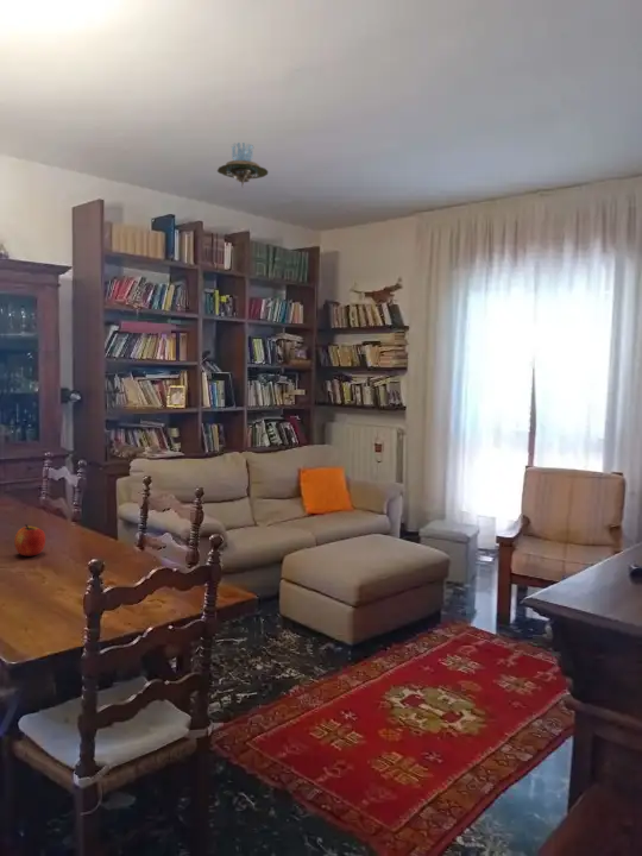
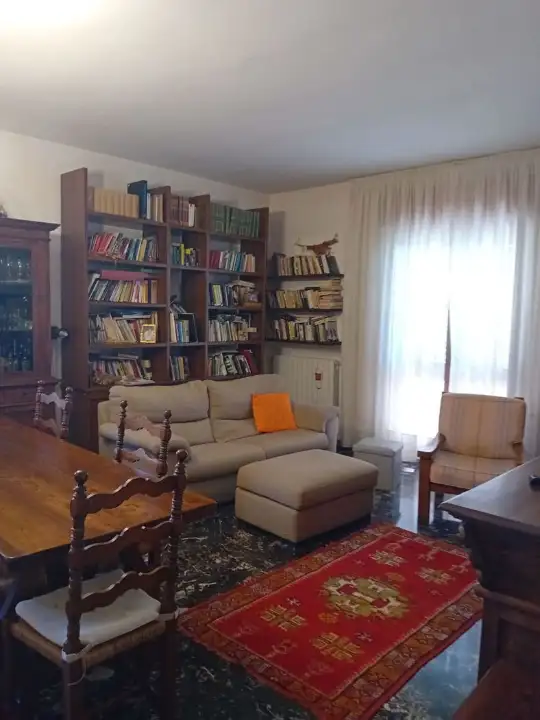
- apple [13,523,46,558]
- ceiling lamp [216,141,269,188]
